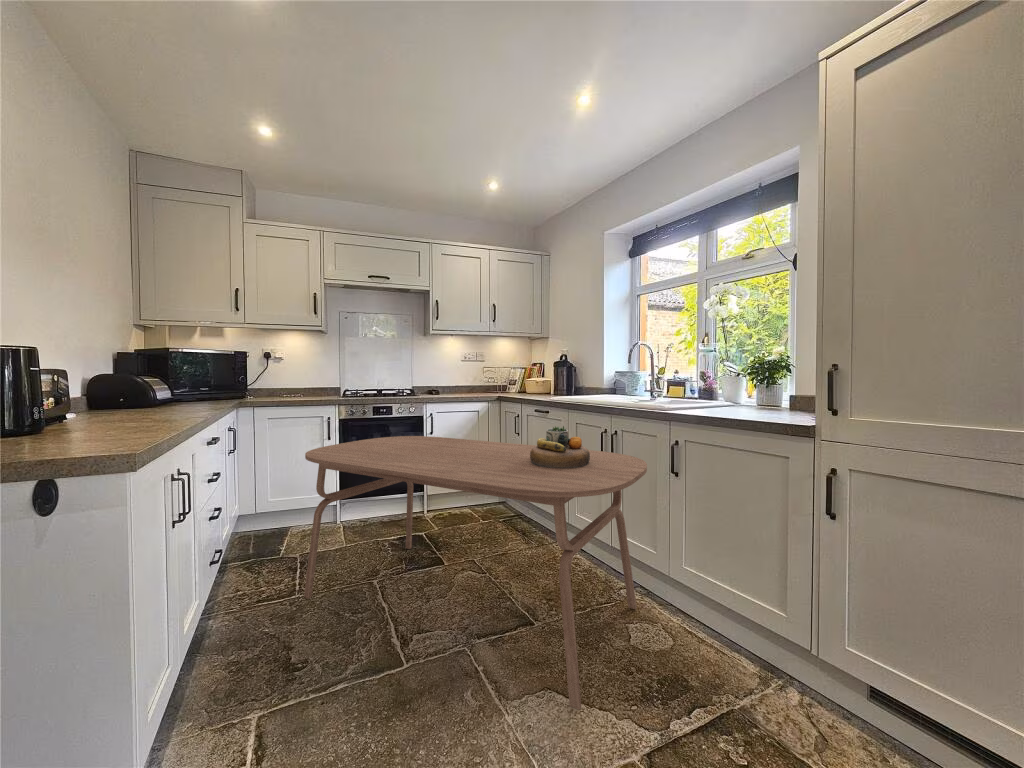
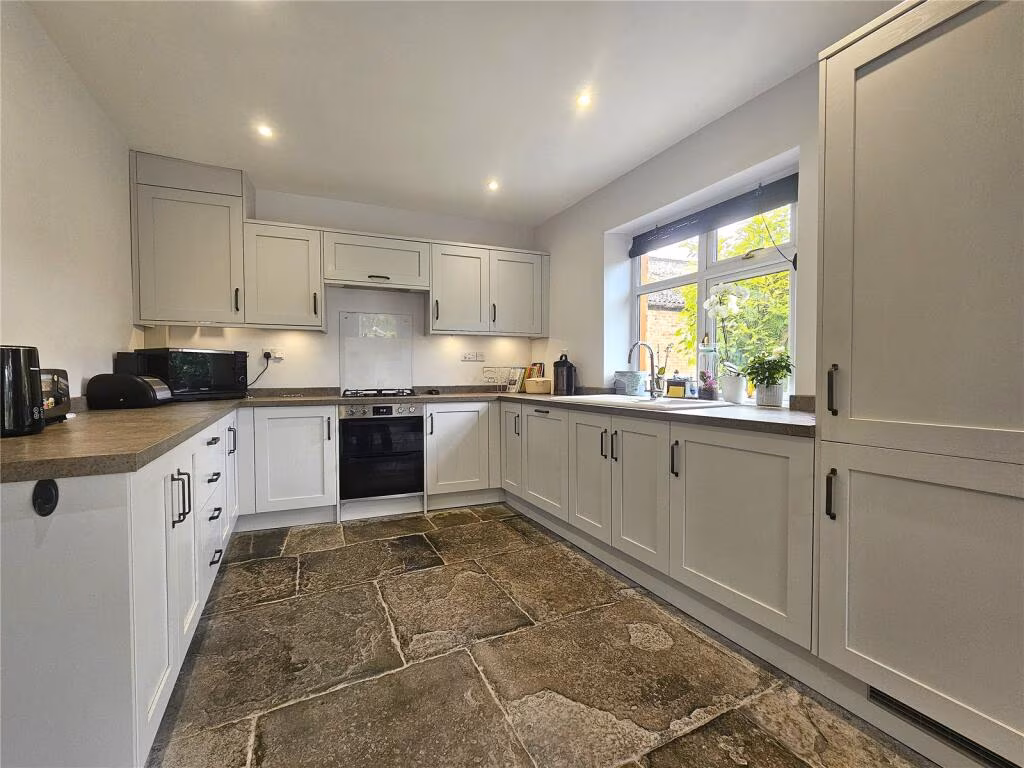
- dining table [303,435,648,711]
- decorative bowl [530,425,590,468]
